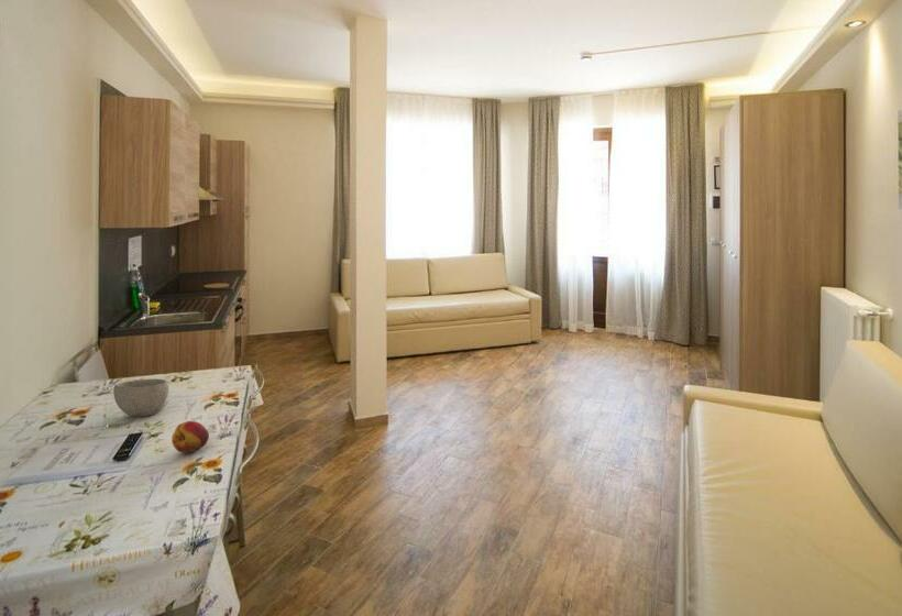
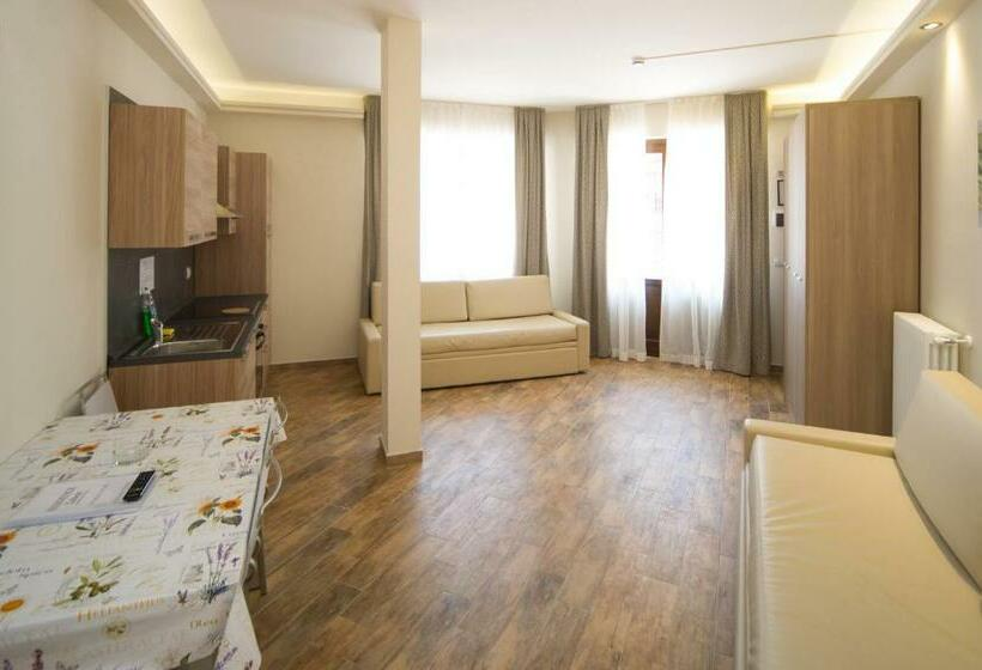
- fruit [170,420,210,454]
- bowl [112,377,169,417]
